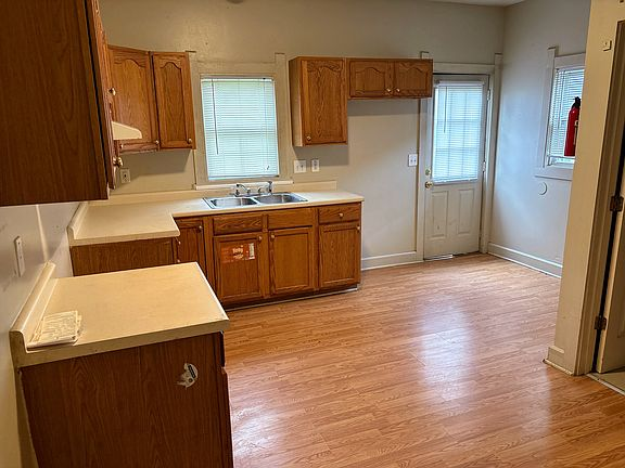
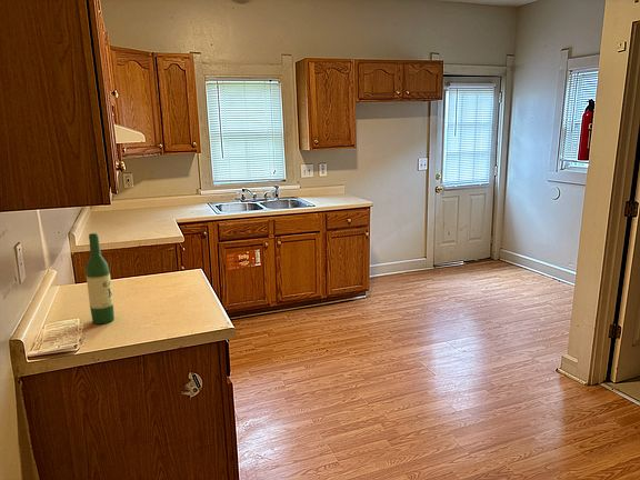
+ wine bottle [86,232,116,326]
